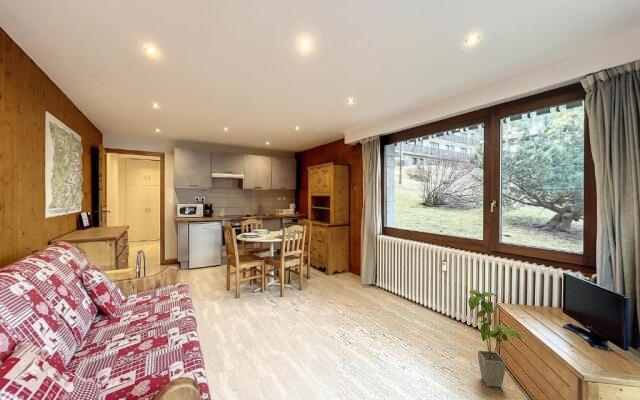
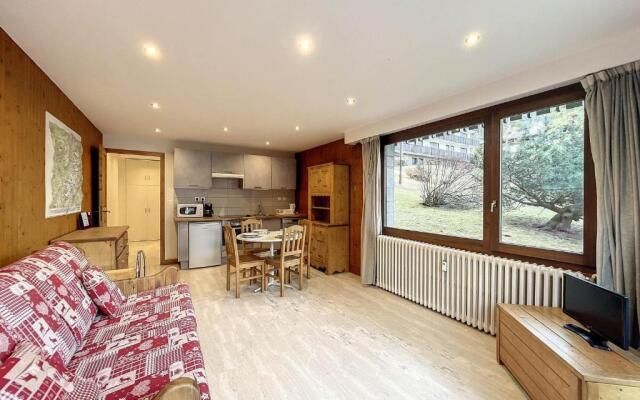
- house plant [467,289,524,388]
